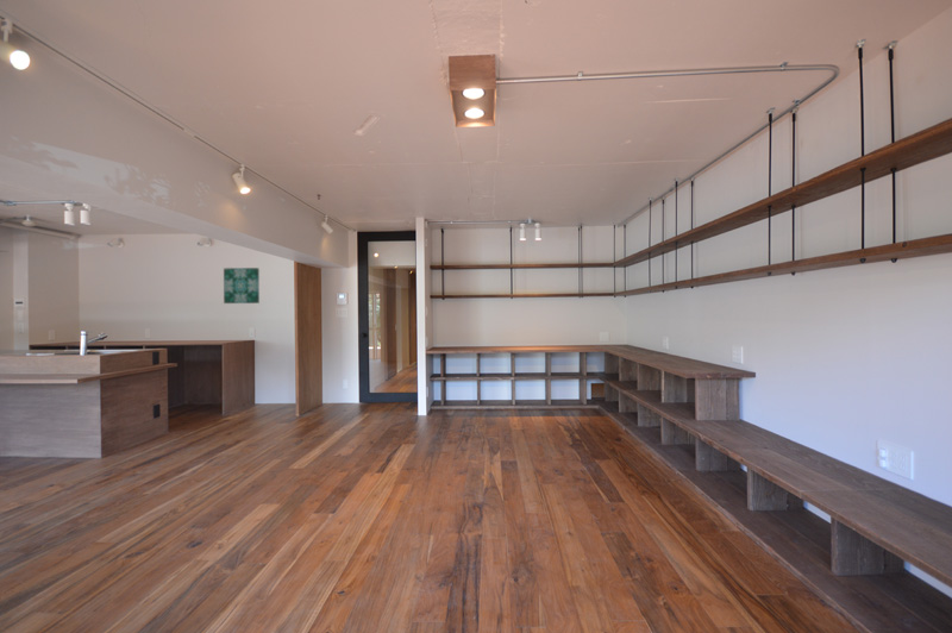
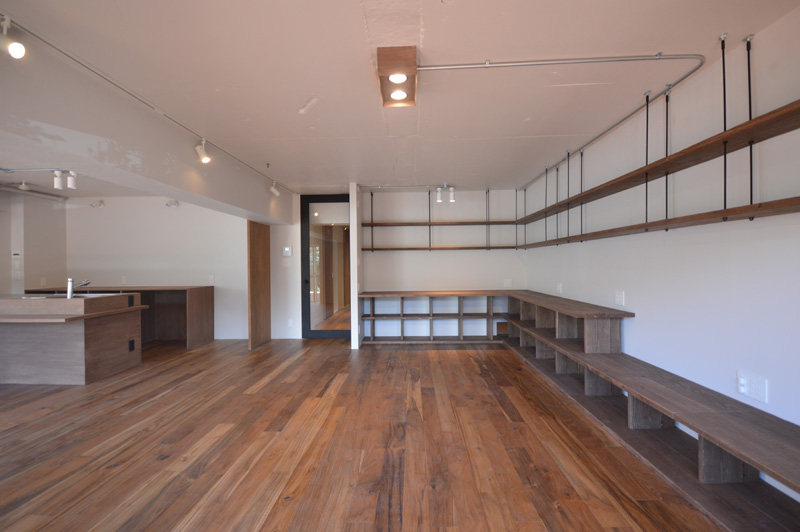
- wall art [223,267,261,305]
